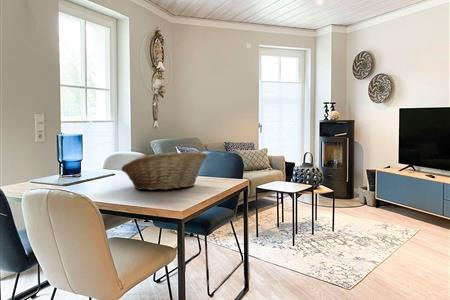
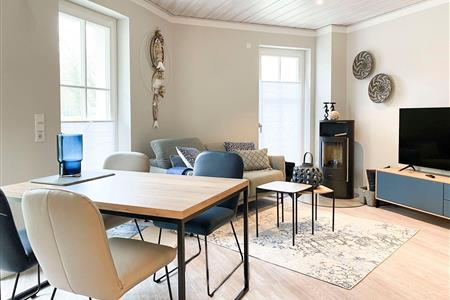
- fruit basket [120,151,208,191]
